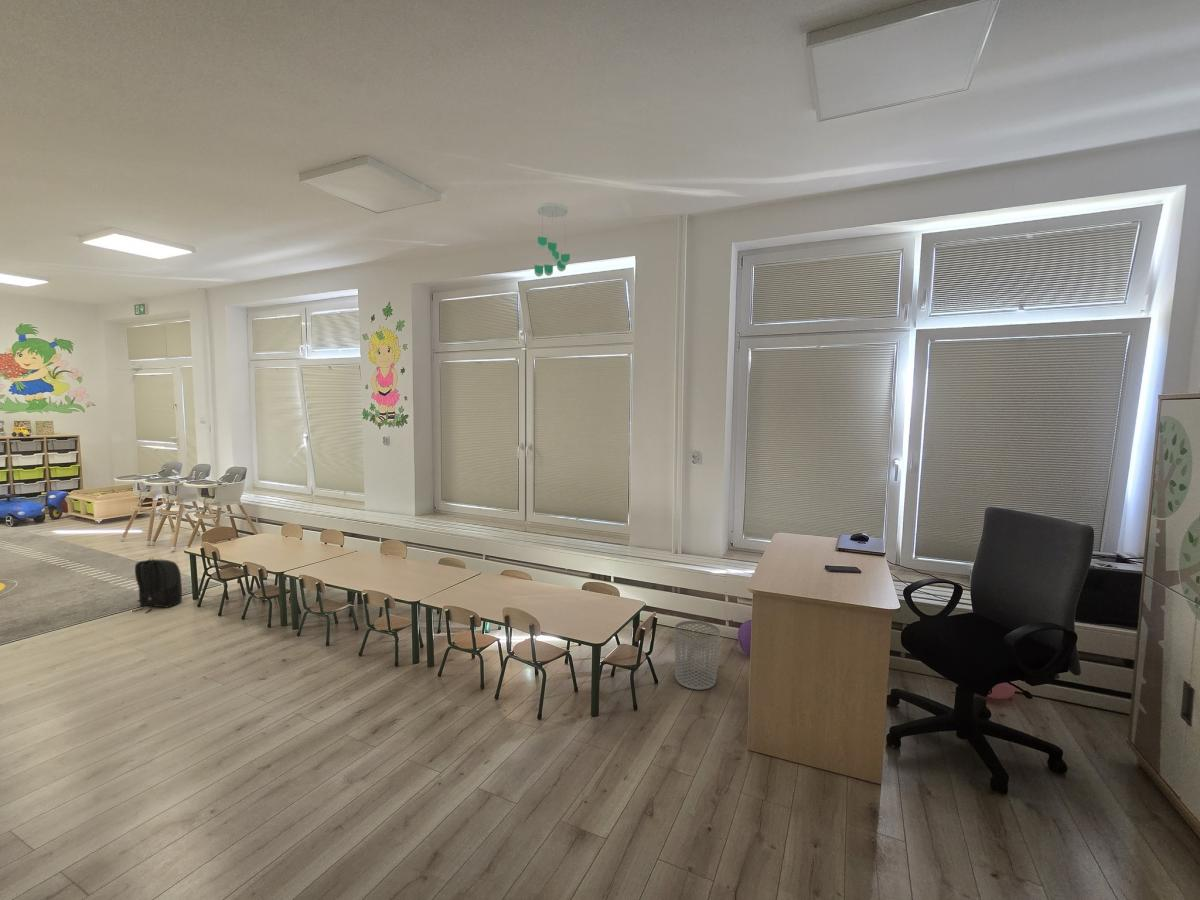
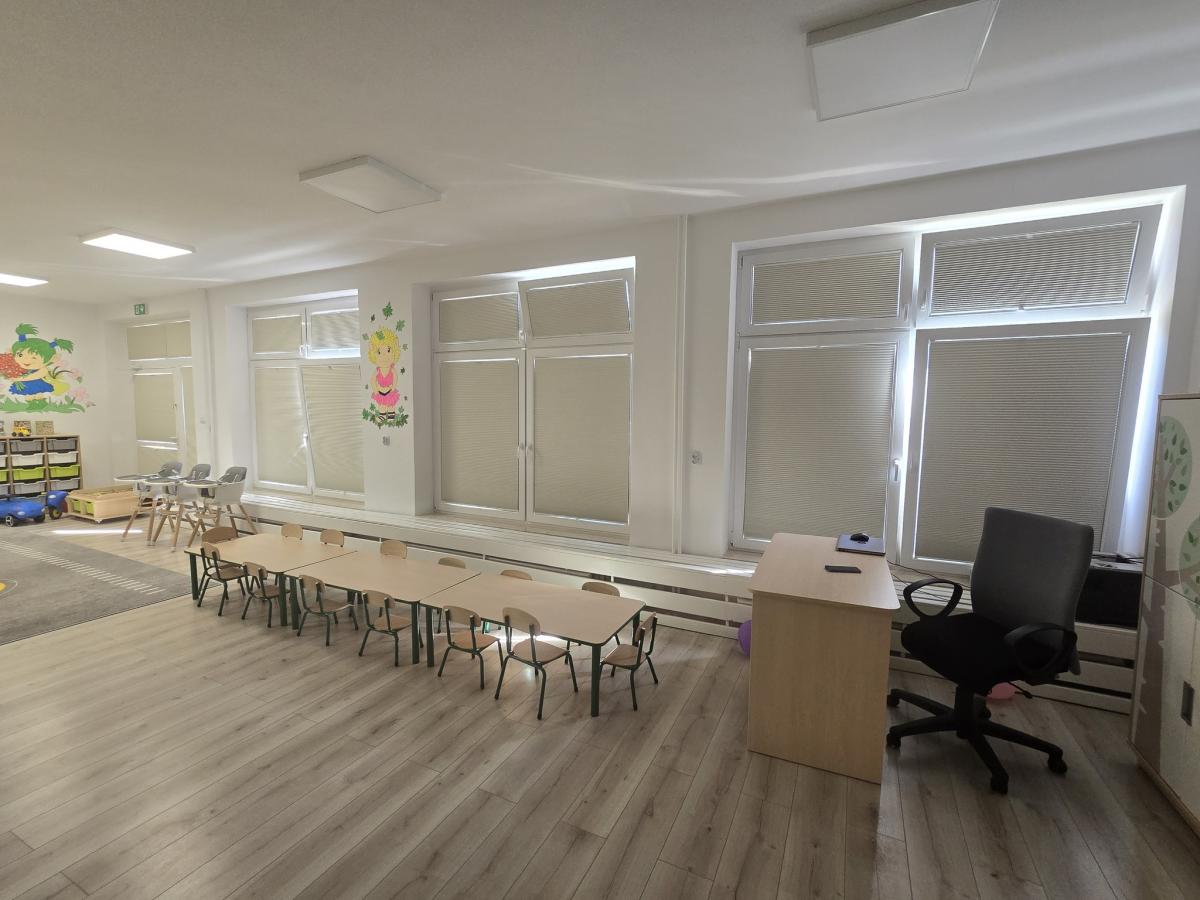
- ceiling mobile [534,202,571,278]
- waste bin [673,620,721,691]
- backpack [133,557,183,614]
